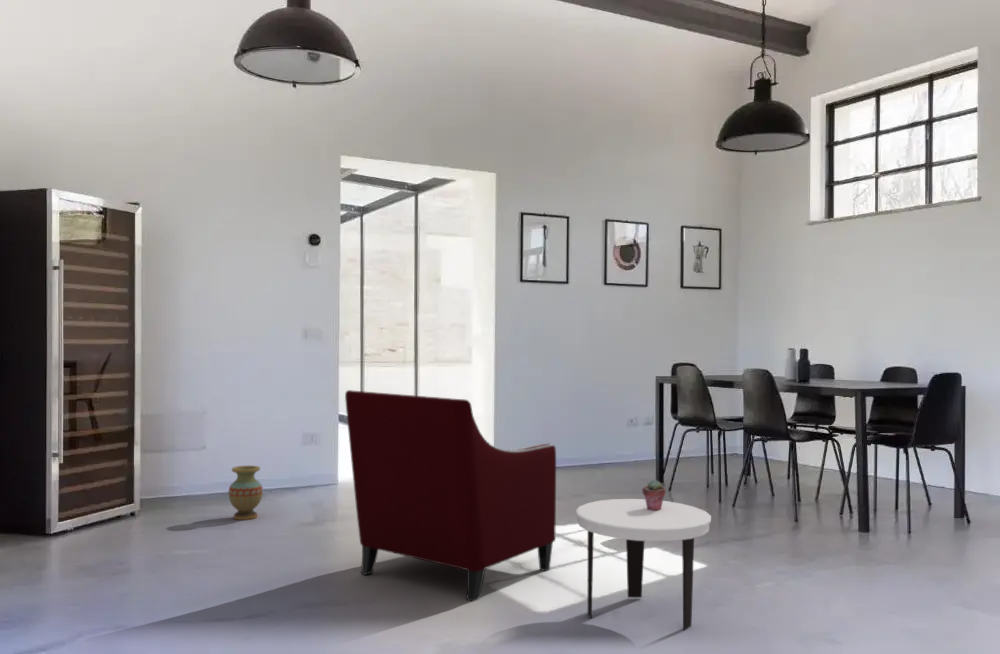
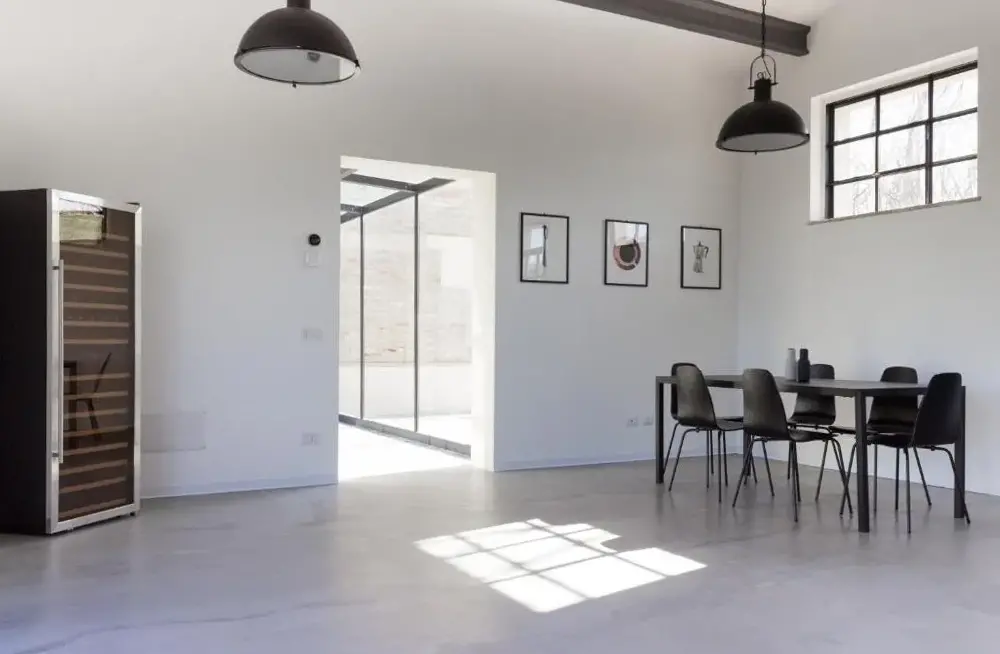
- side table [575,498,712,631]
- vase [228,465,264,521]
- armchair [344,389,557,603]
- potted succulent [641,479,666,511]
